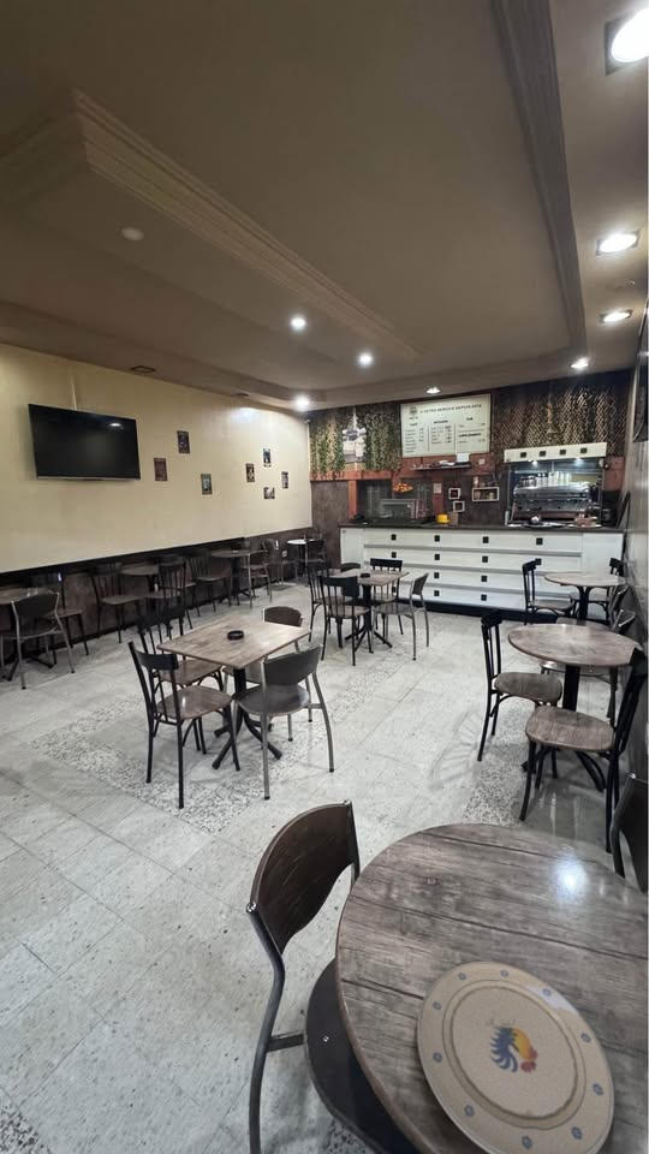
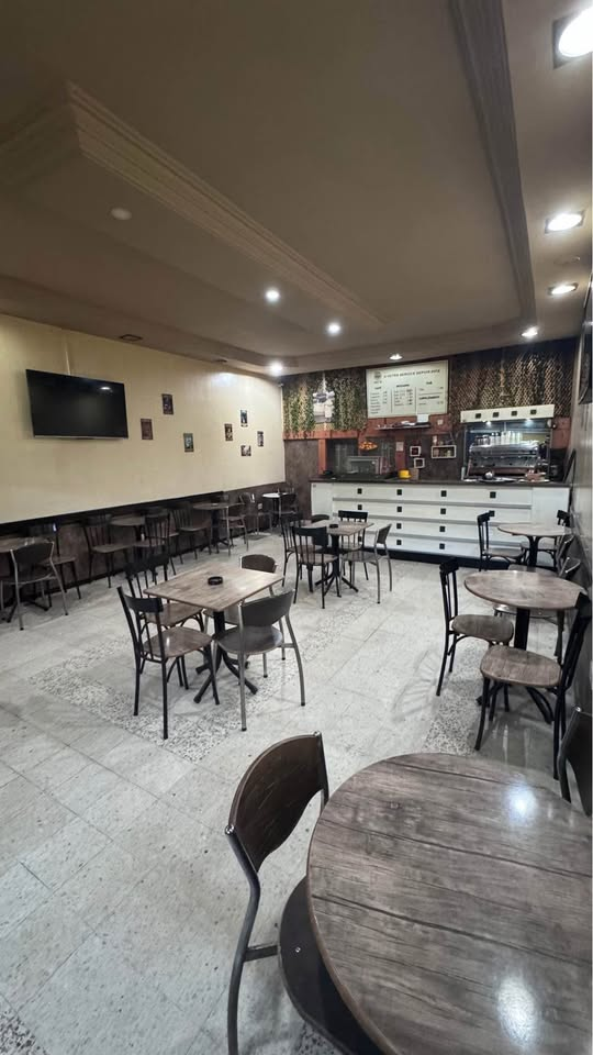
- plate [416,959,615,1154]
